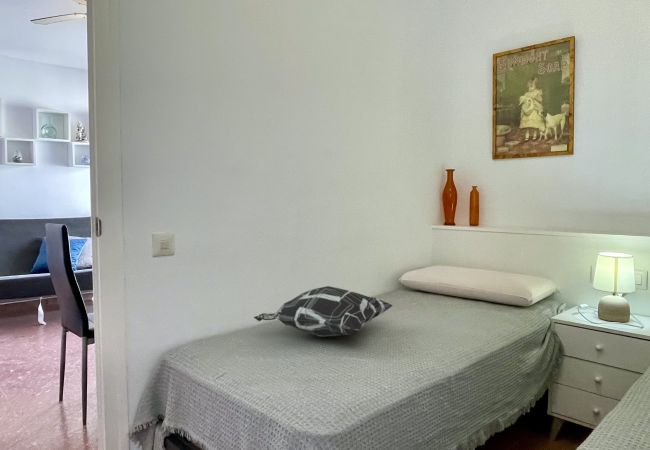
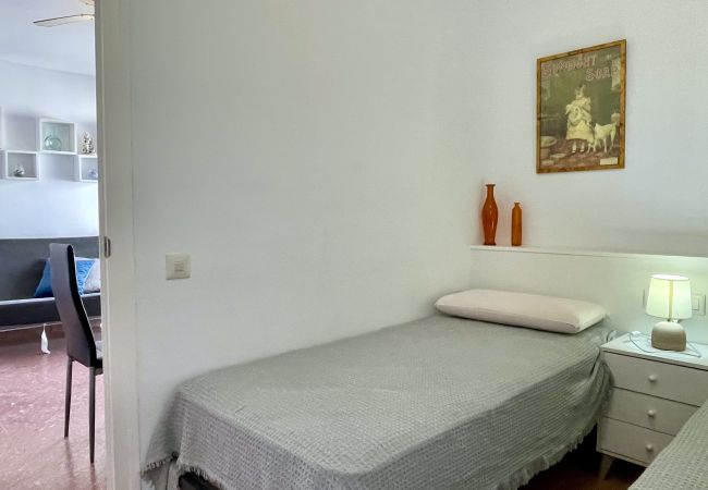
- decorative pillow [253,285,394,337]
